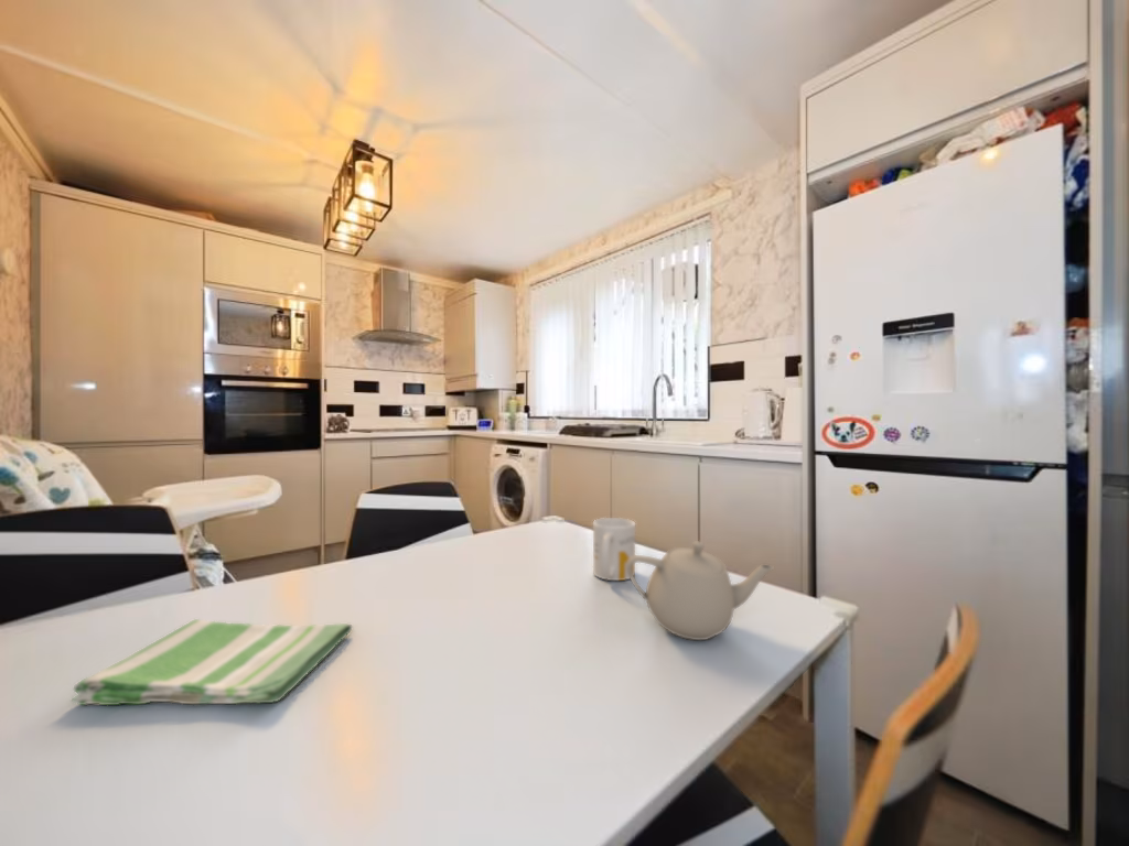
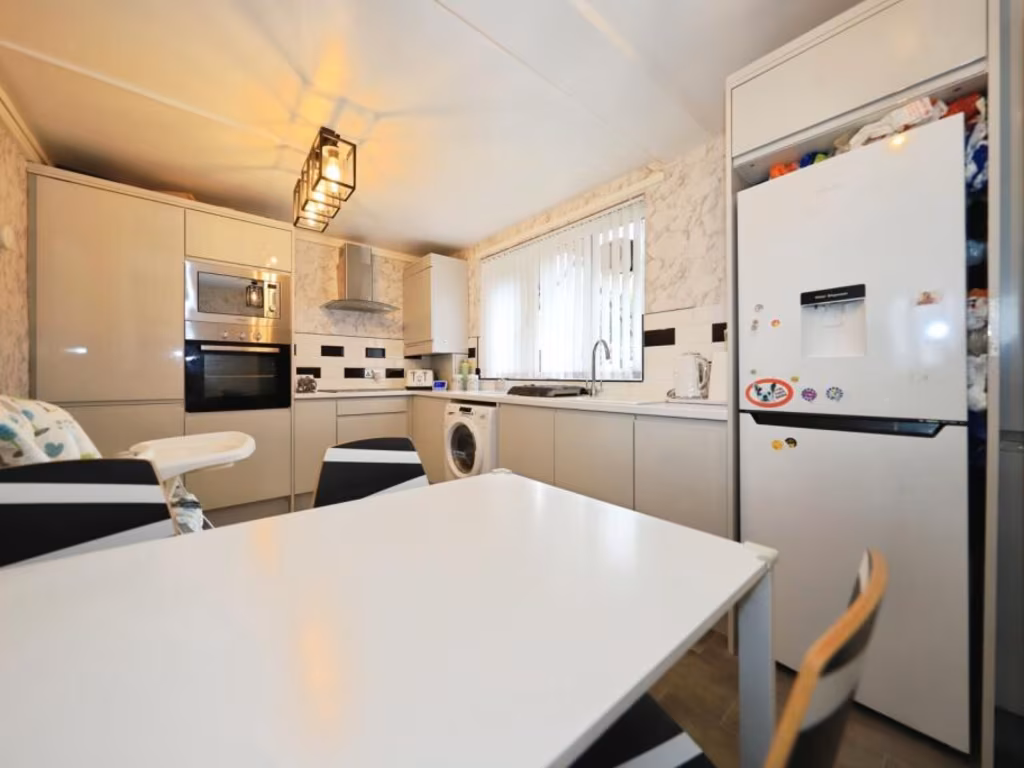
- teapot [626,540,775,641]
- mug [592,517,636,582]
- dish towel [71,618,353,706]
